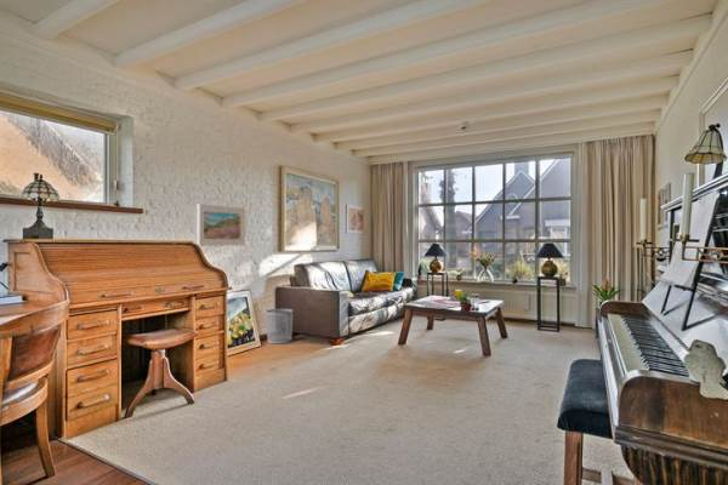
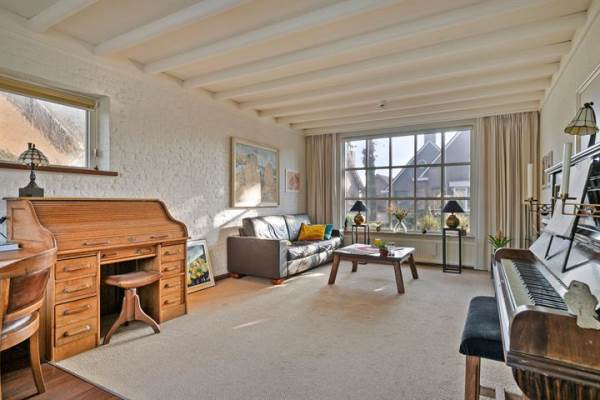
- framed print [195,202,246,247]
- waste bin [266,308,294,344]
